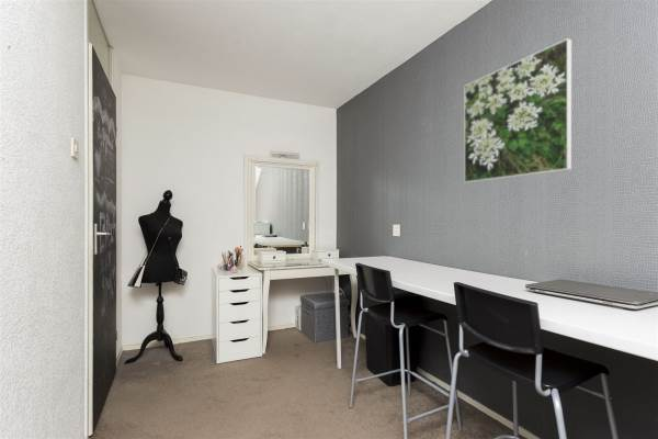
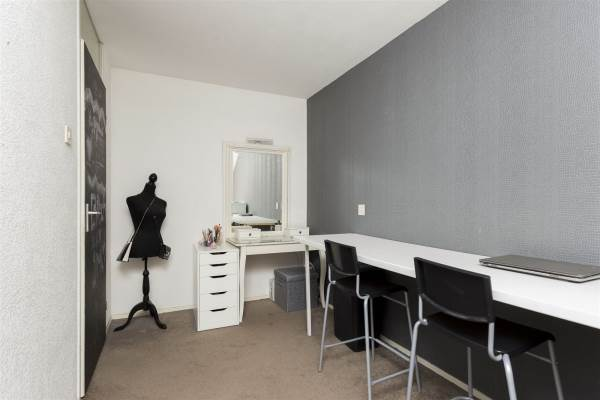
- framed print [463,37,572,183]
